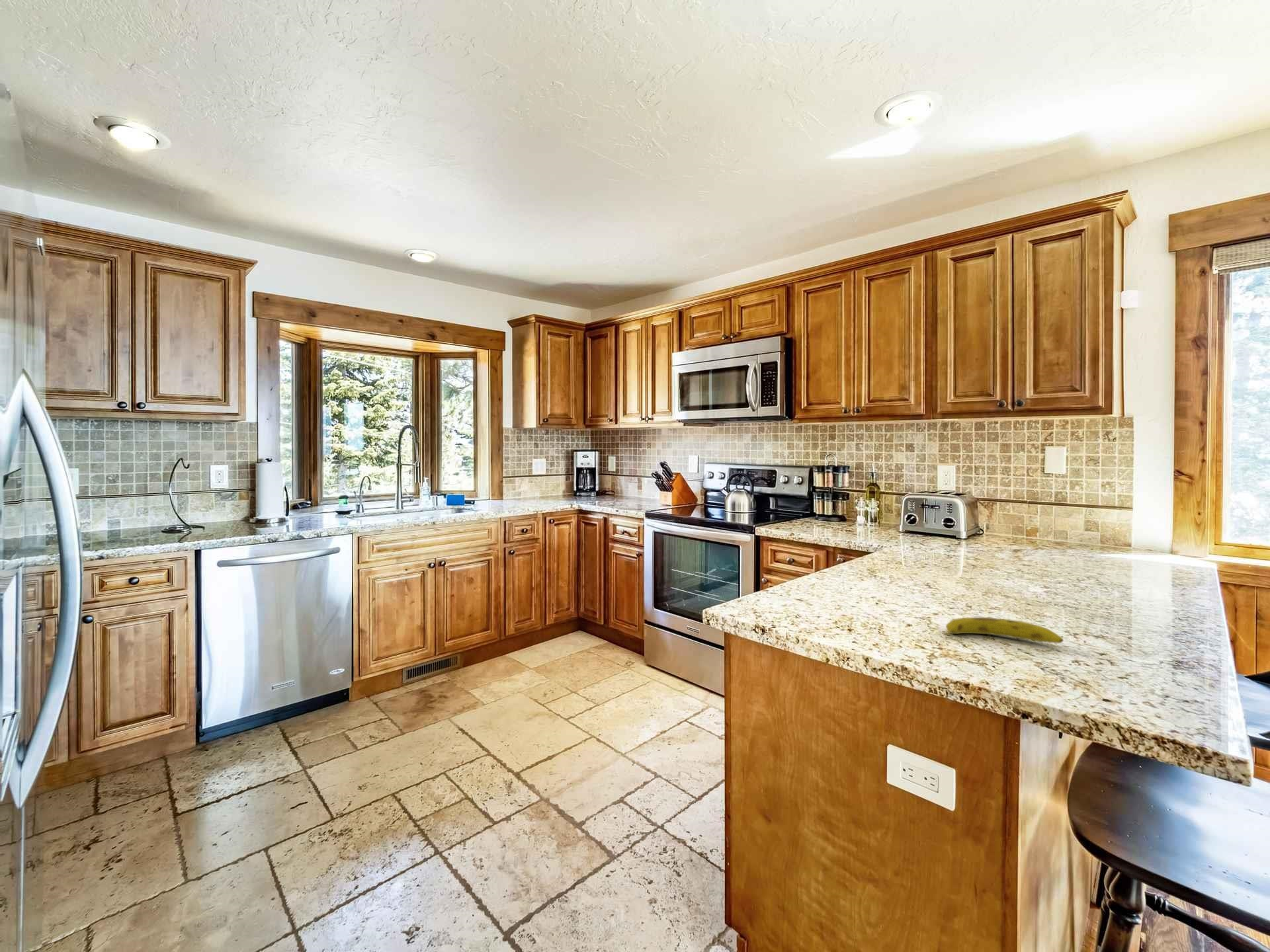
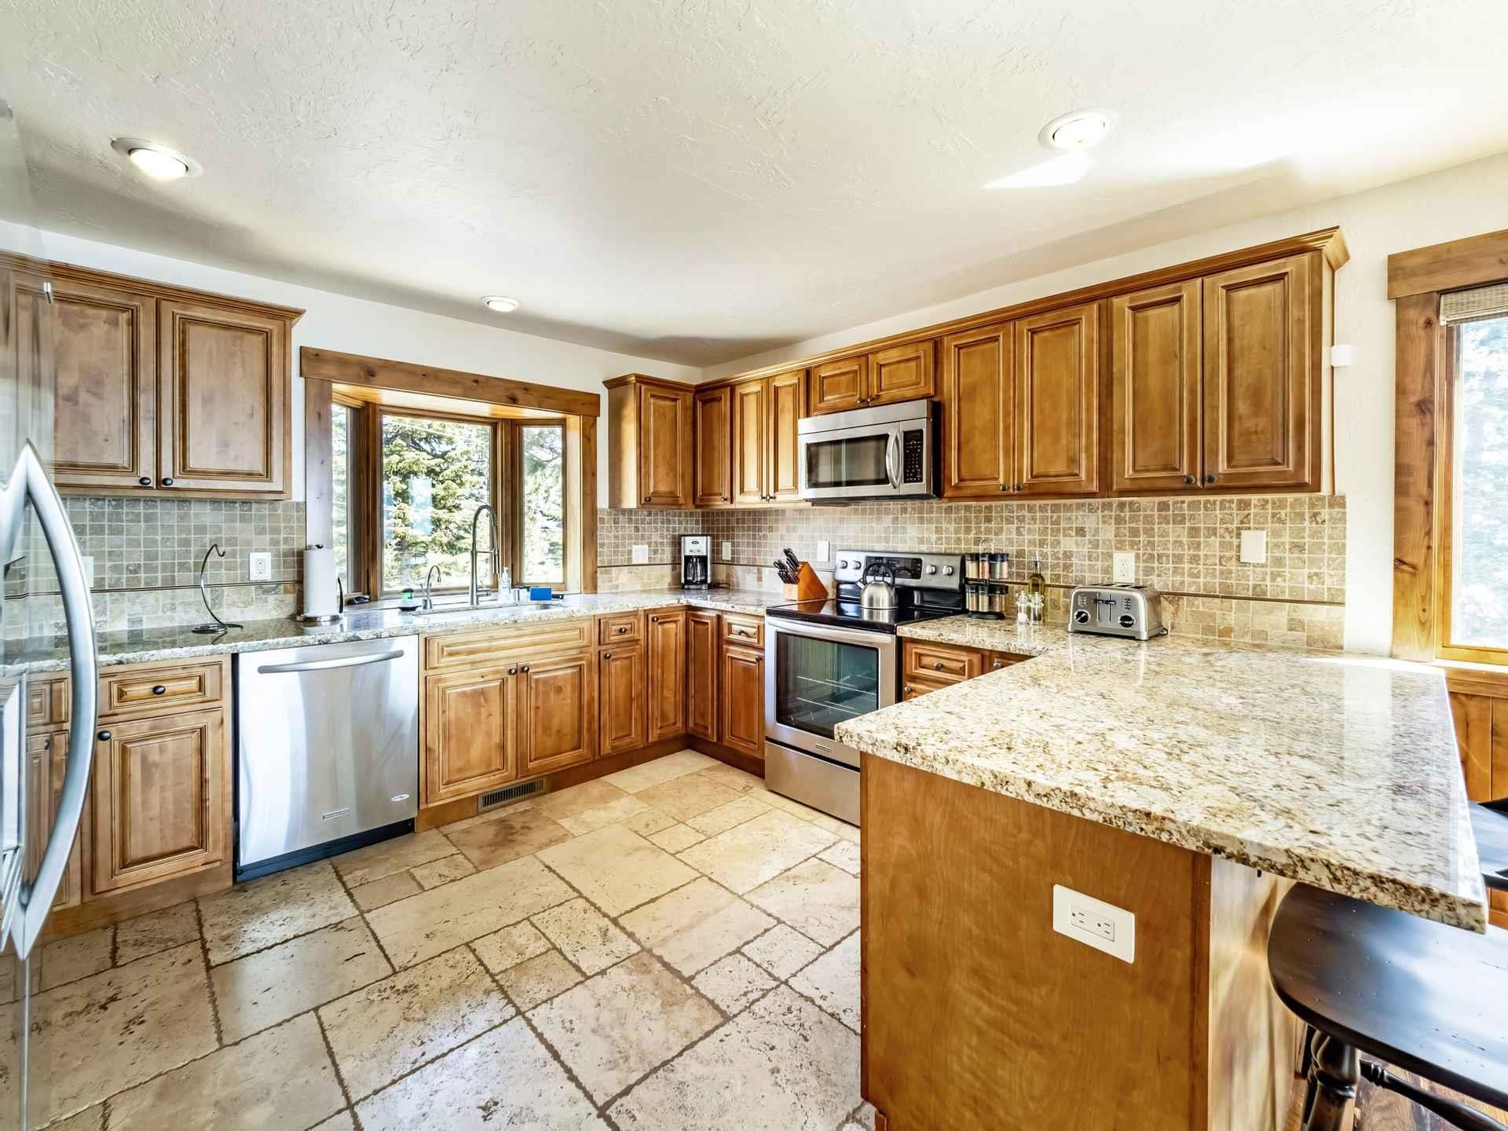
- fruit [945,617,1064,644]
